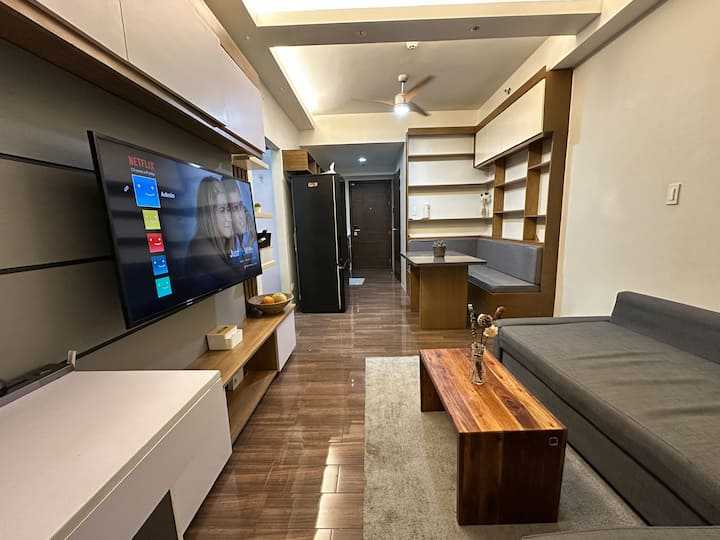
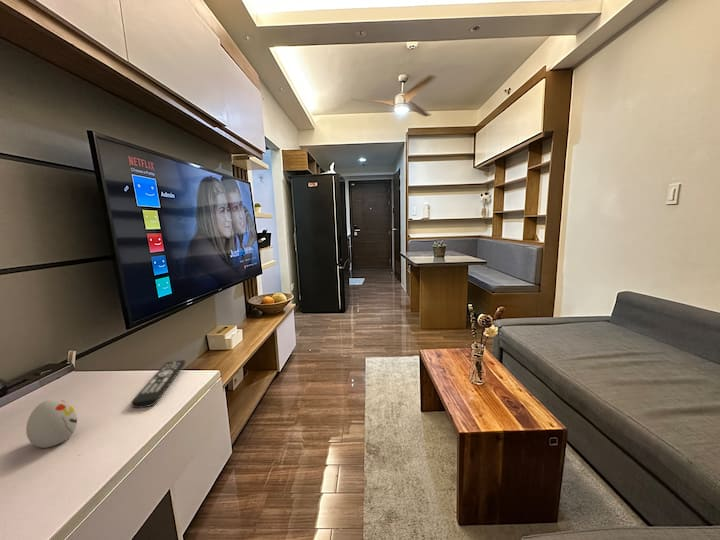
+ decorative egg [25,398,78,449]
+ remote control [130,359,186,409]
